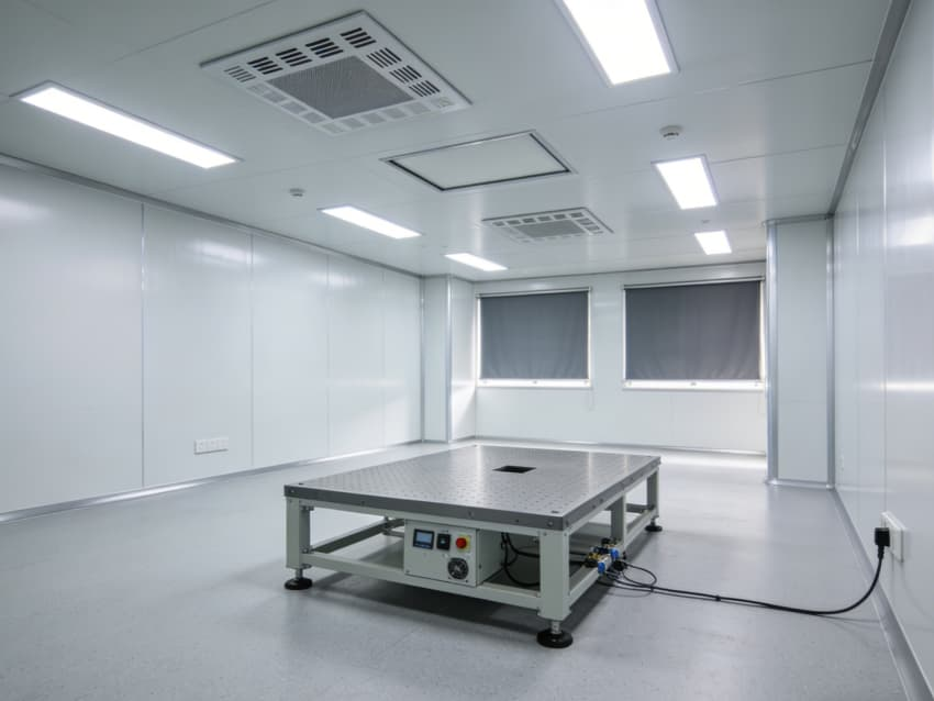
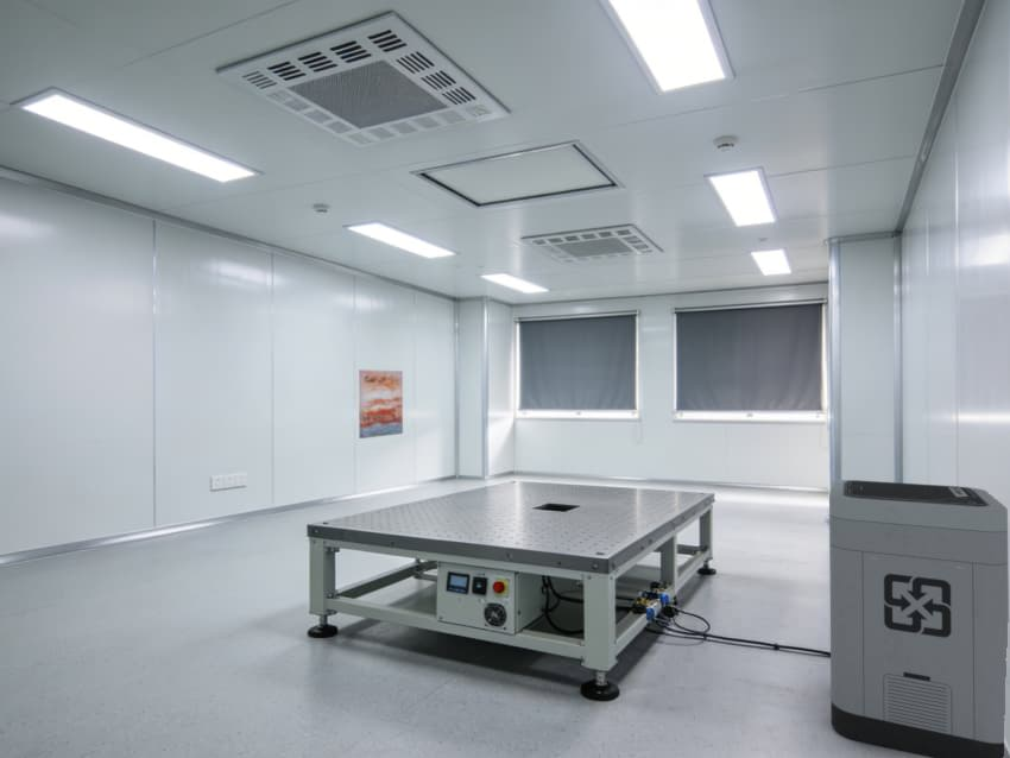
+ trash can [828,479,1010,758]
+ wall art [358,368,404,440]
